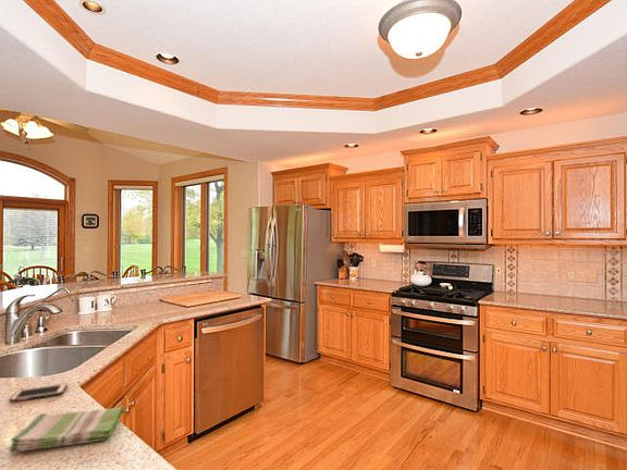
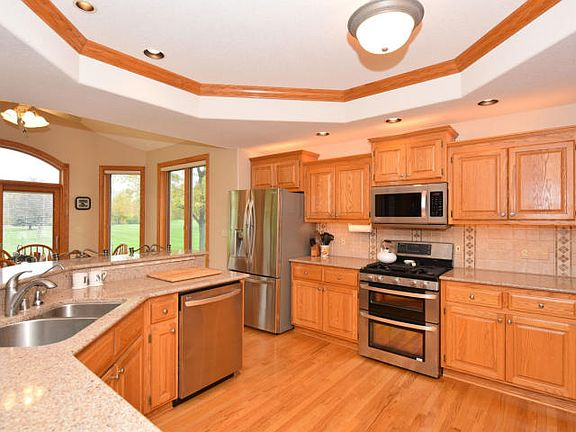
- cell phone [9,383,69,403]
- dish towel [8,406,125,454]
